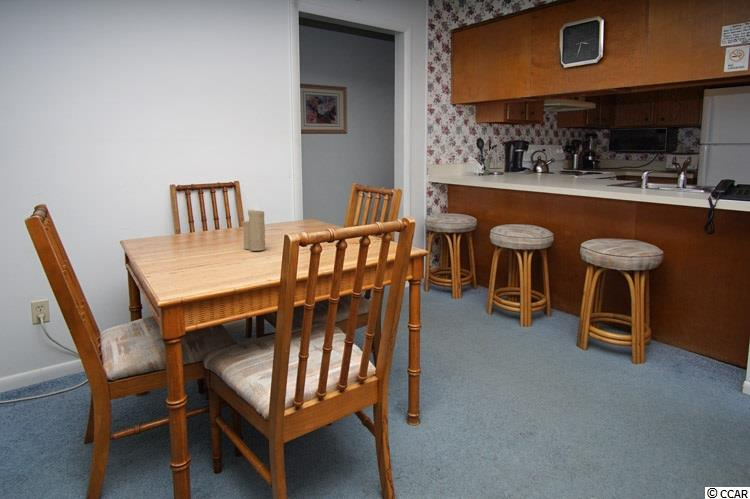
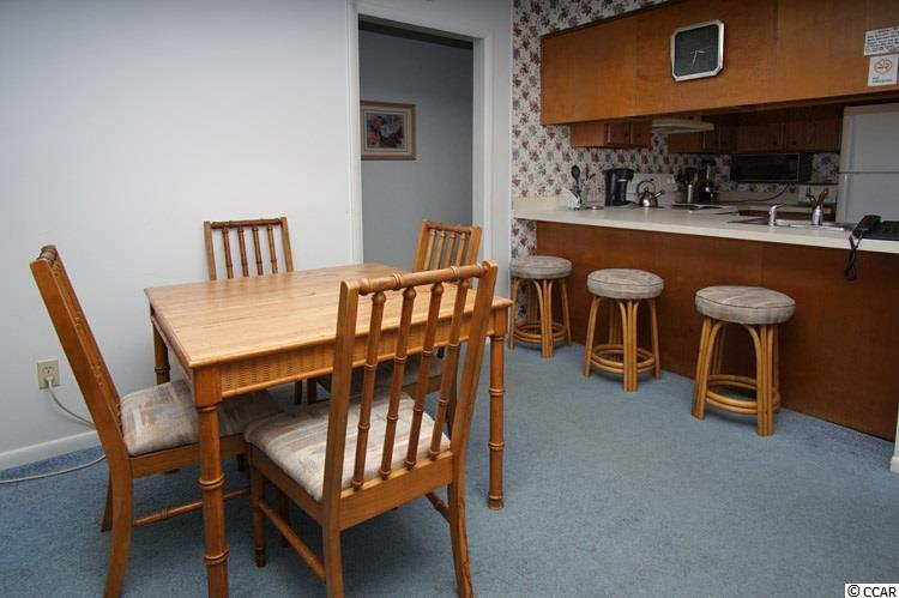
- candle [242,203,266,252]
